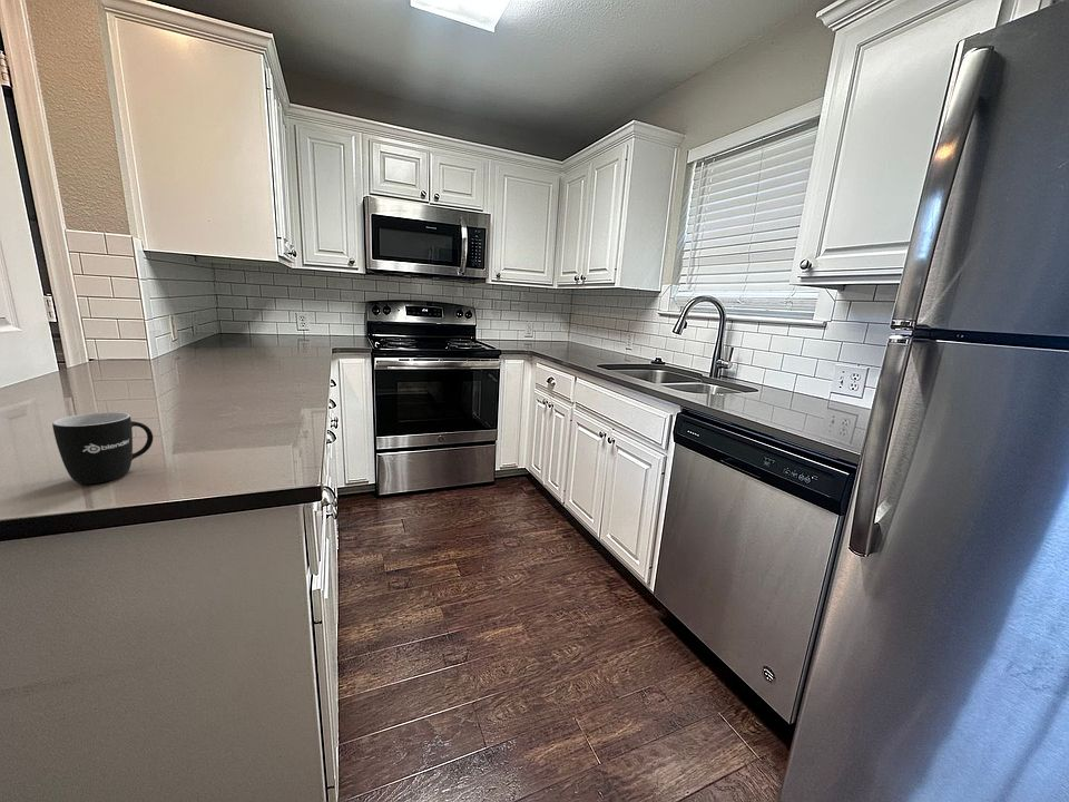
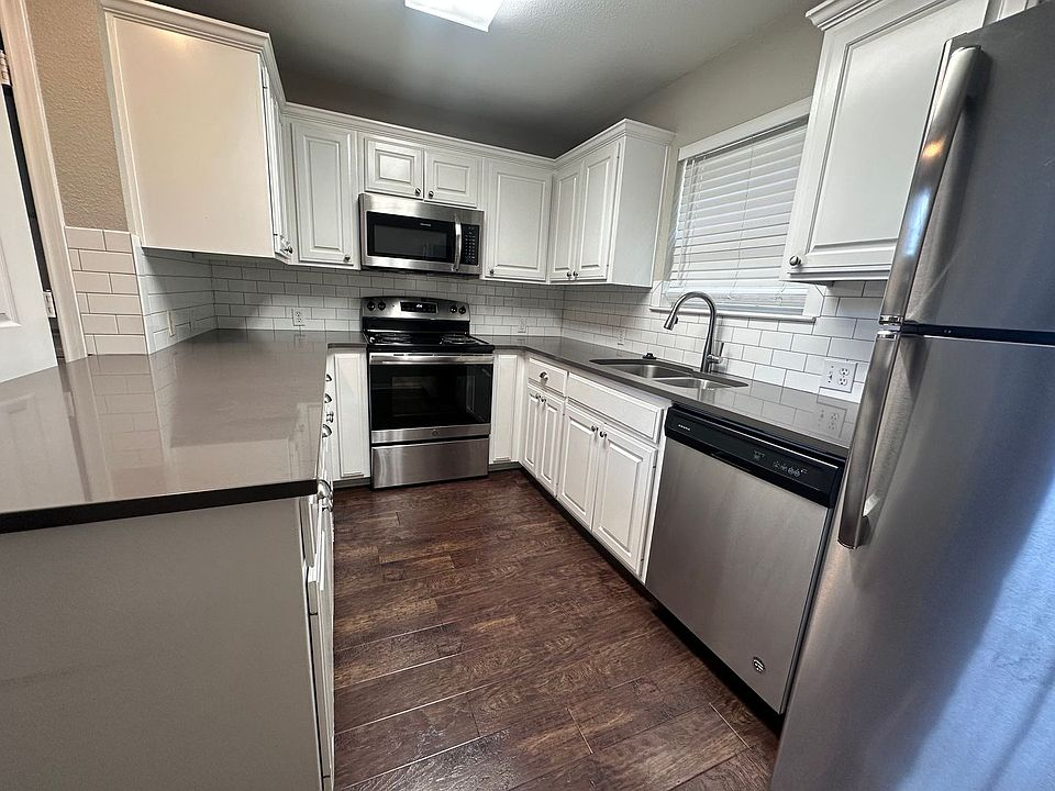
- mug [51,411,154,485]
